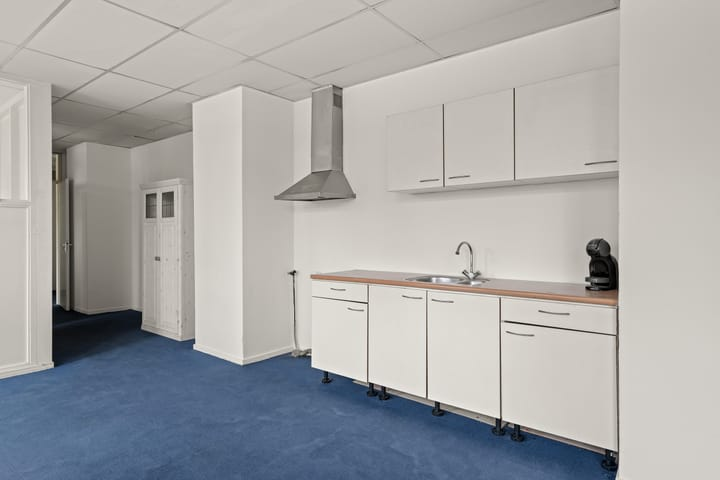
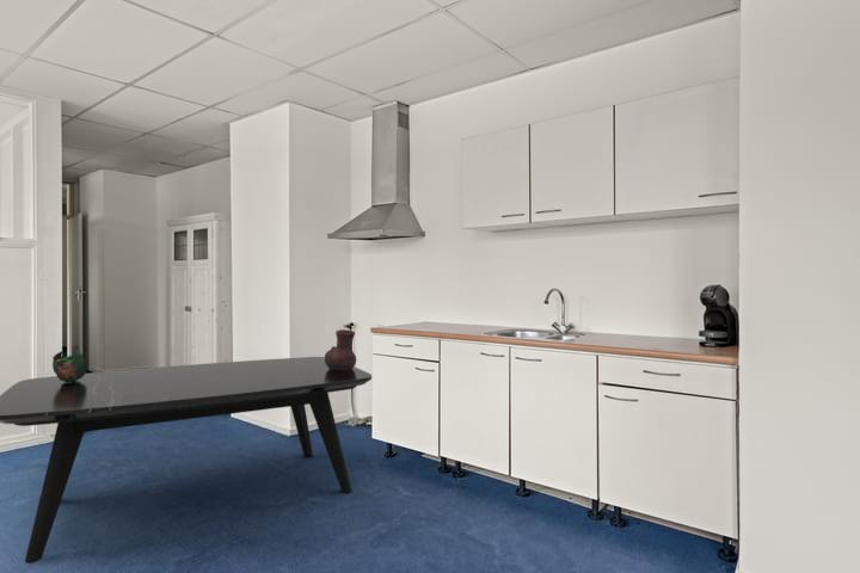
+ decorative bowl [51,349,87,382]
+ dining table [0,356,373,565]
+ pitcher [324,328,357,370]
